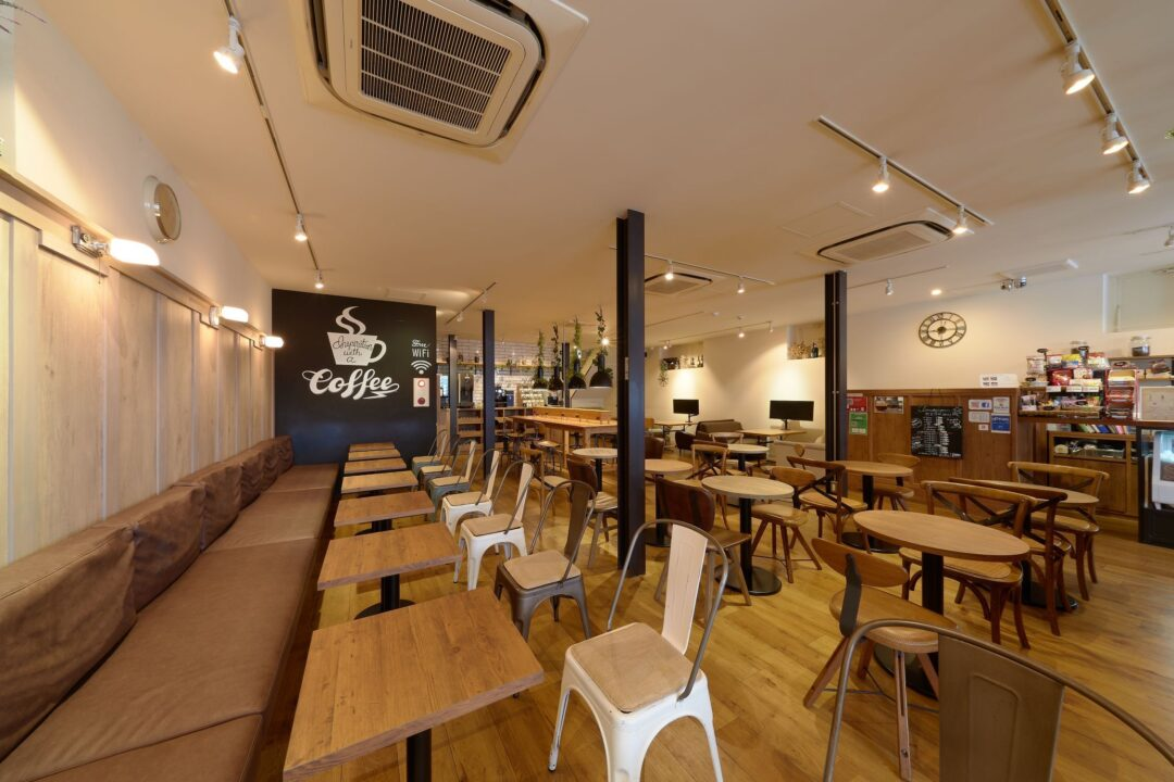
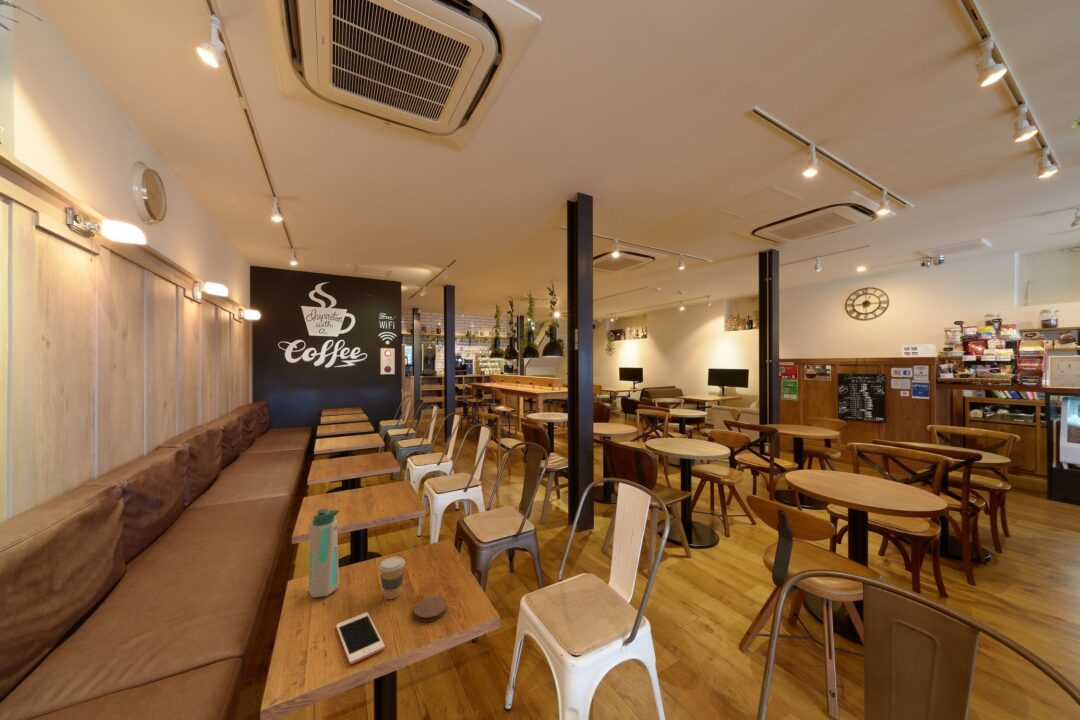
+ cell phone [335,611,386,665]
+ water bottle [307,508,340,599]
+ coffee cup [378,556,406,600]
+ coaster [413,595,448,623]
